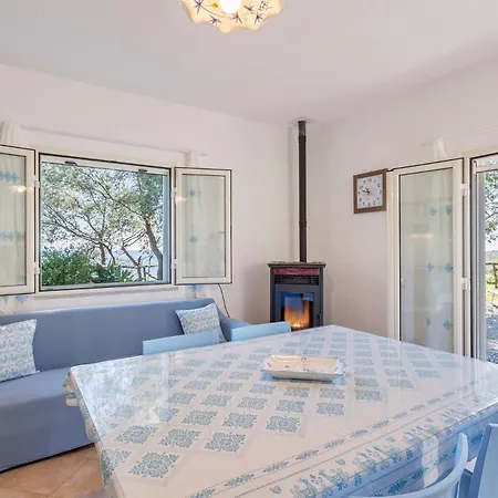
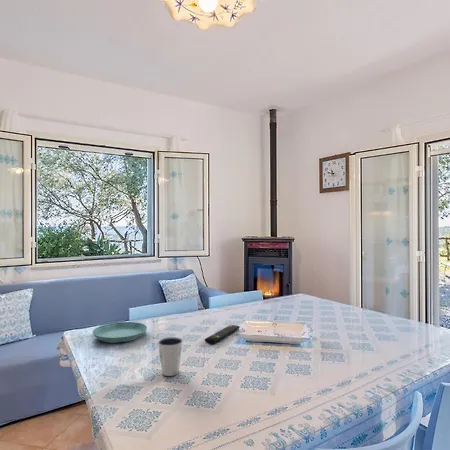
+ remote control [204,324,241,345]
+ dixie cup [157,336,184,377]
+ saucer [92,321,148,344]
